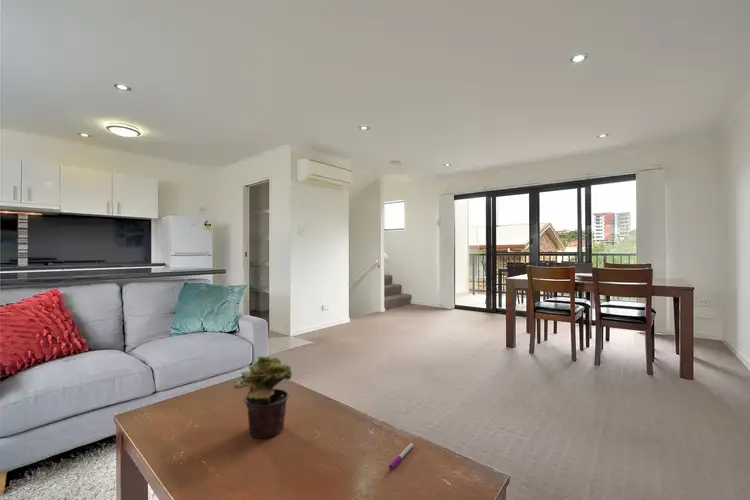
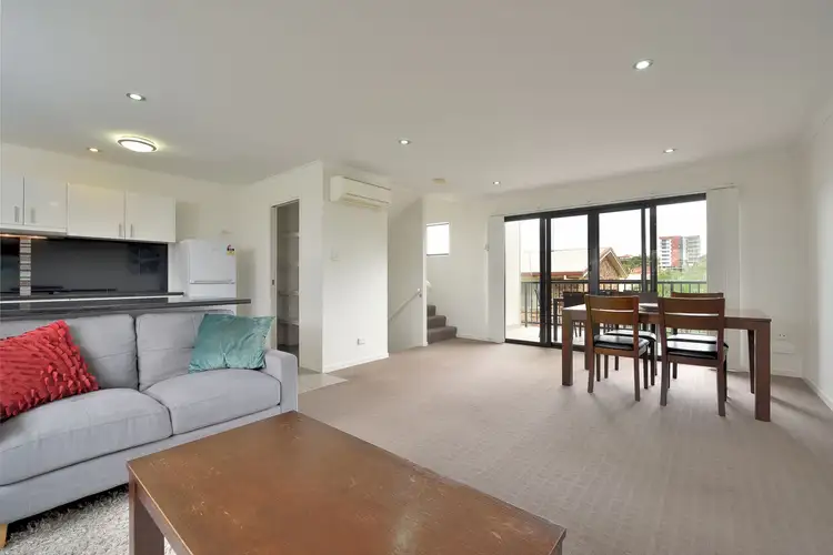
- pen [388,441,415,470]
- potted plant [233,355,294,439]
